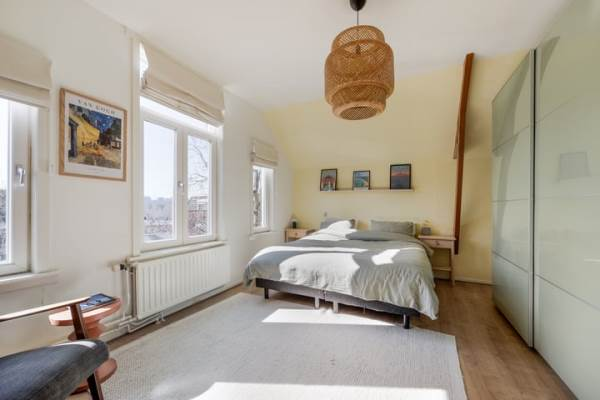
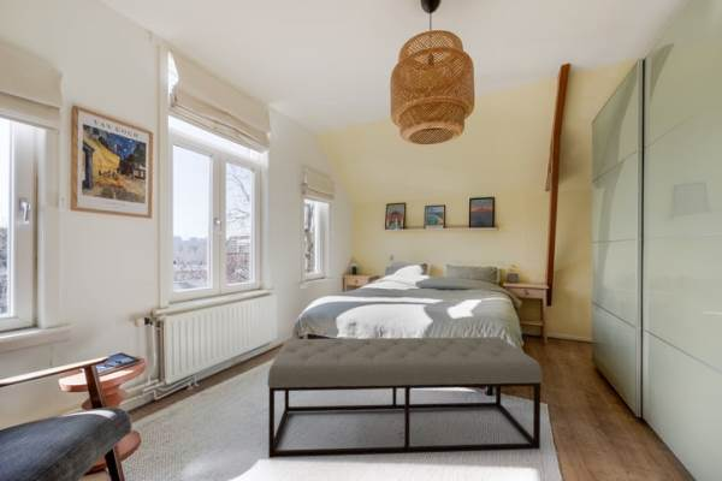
+ bench [266,335,543,459]
